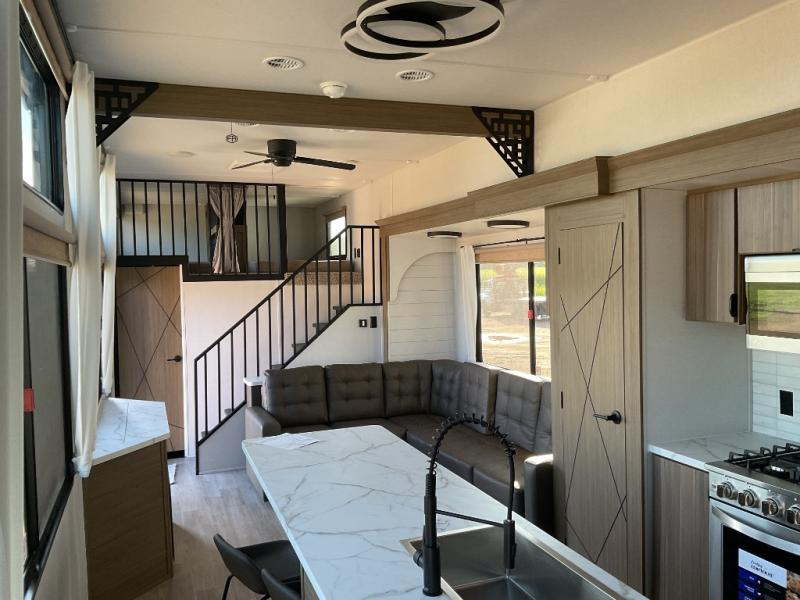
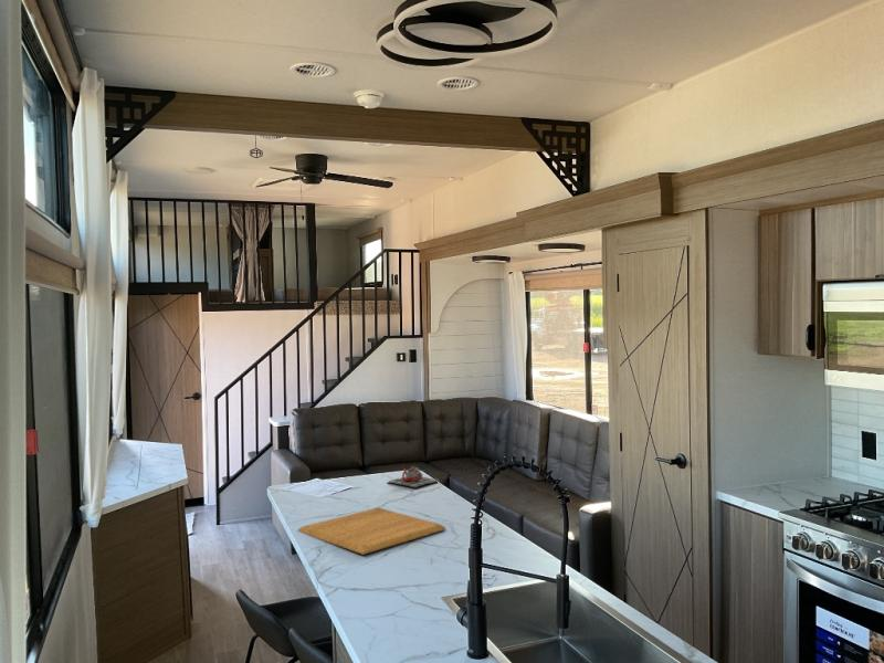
+ teapot [387,465,442,490]
+ chopping board [296,506,448,556]
